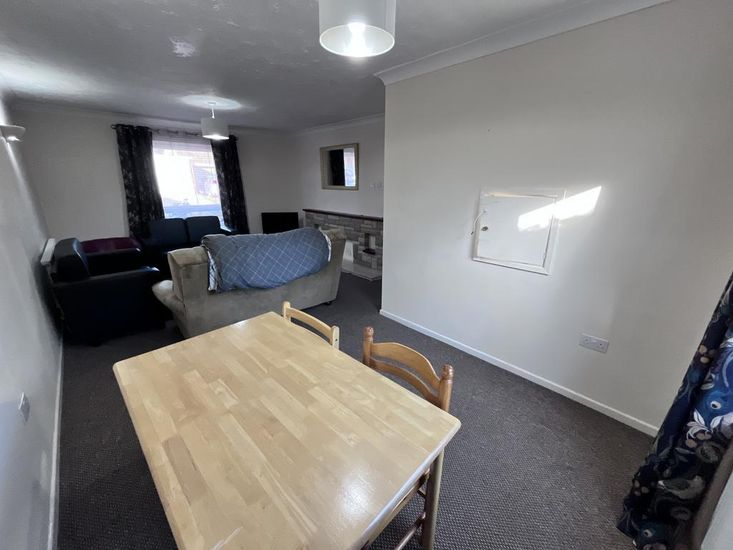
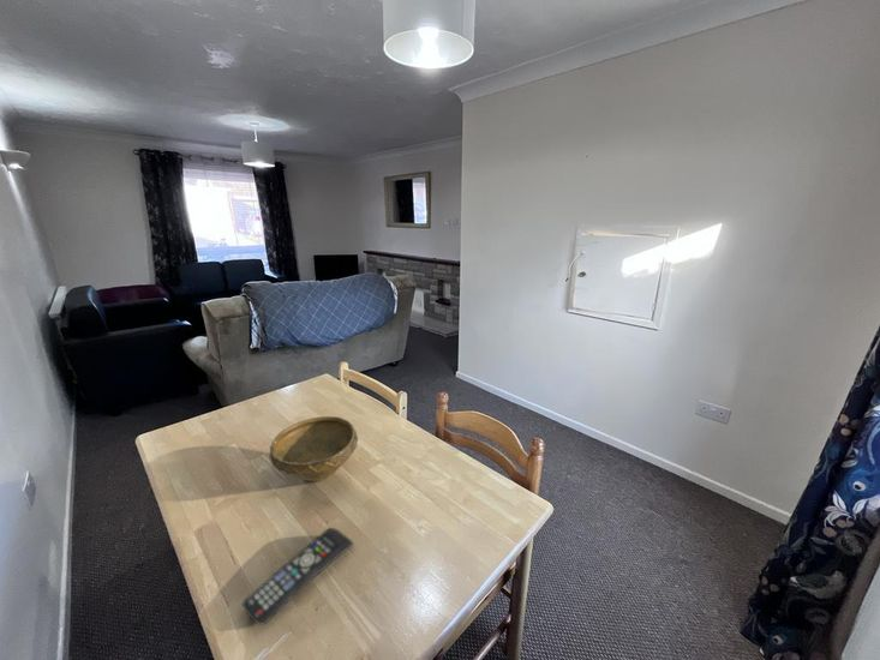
+ bowl [269,415,359,482]
+ remote control [241,527,354,625]
